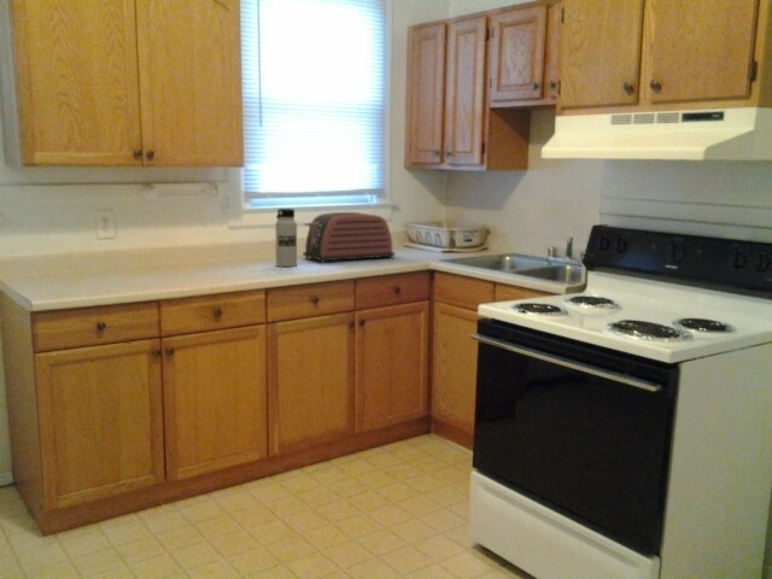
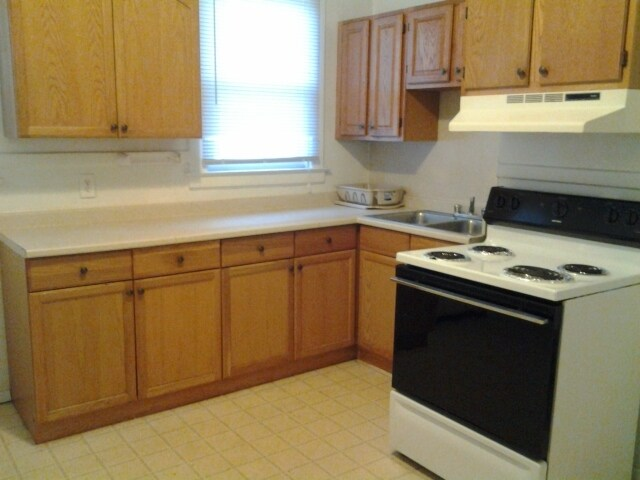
- water bottle [274,207,298,268]
- toaster [302,211,396,264]
